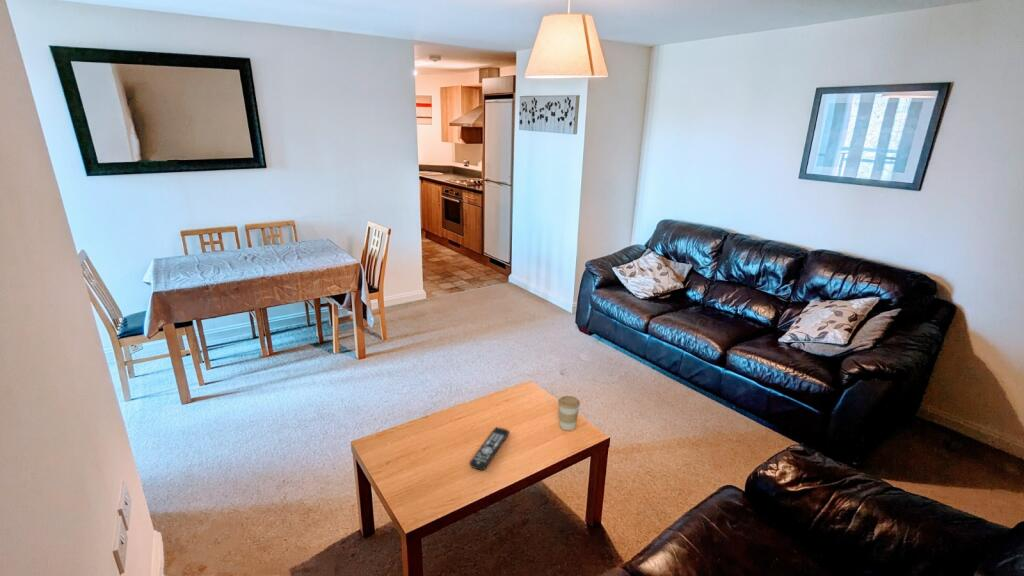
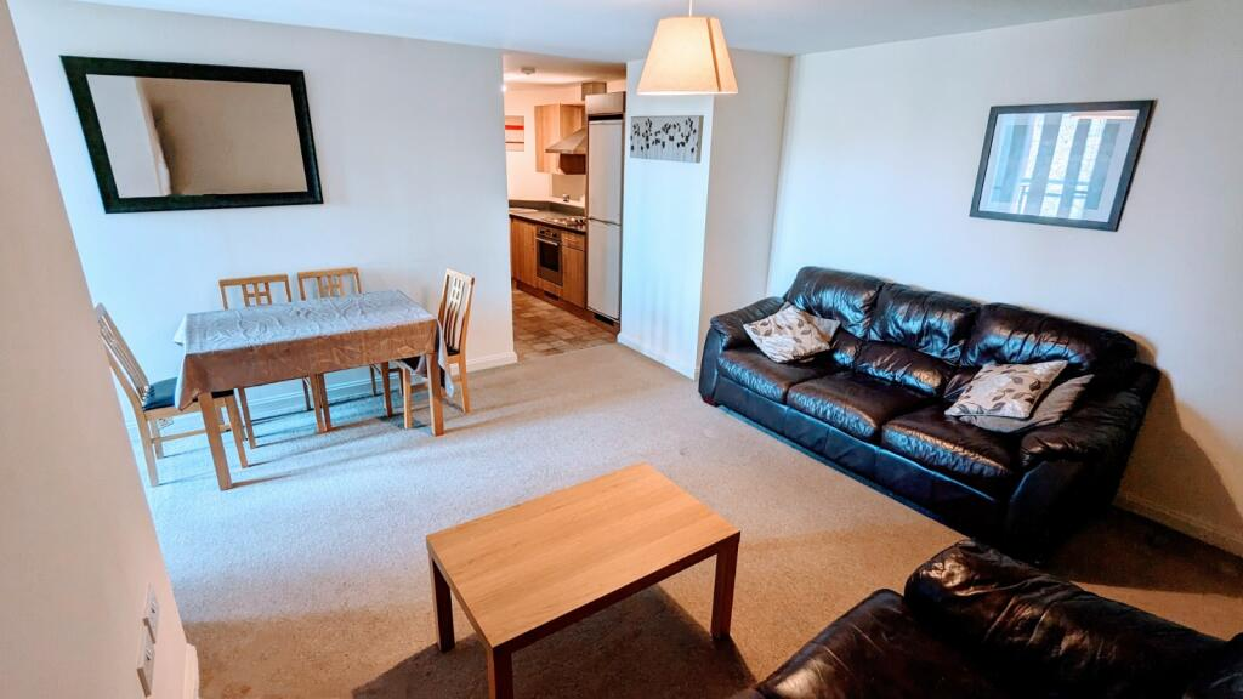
- coffee cup [557,395,581,431]
- remote control [469,427,510,471]
